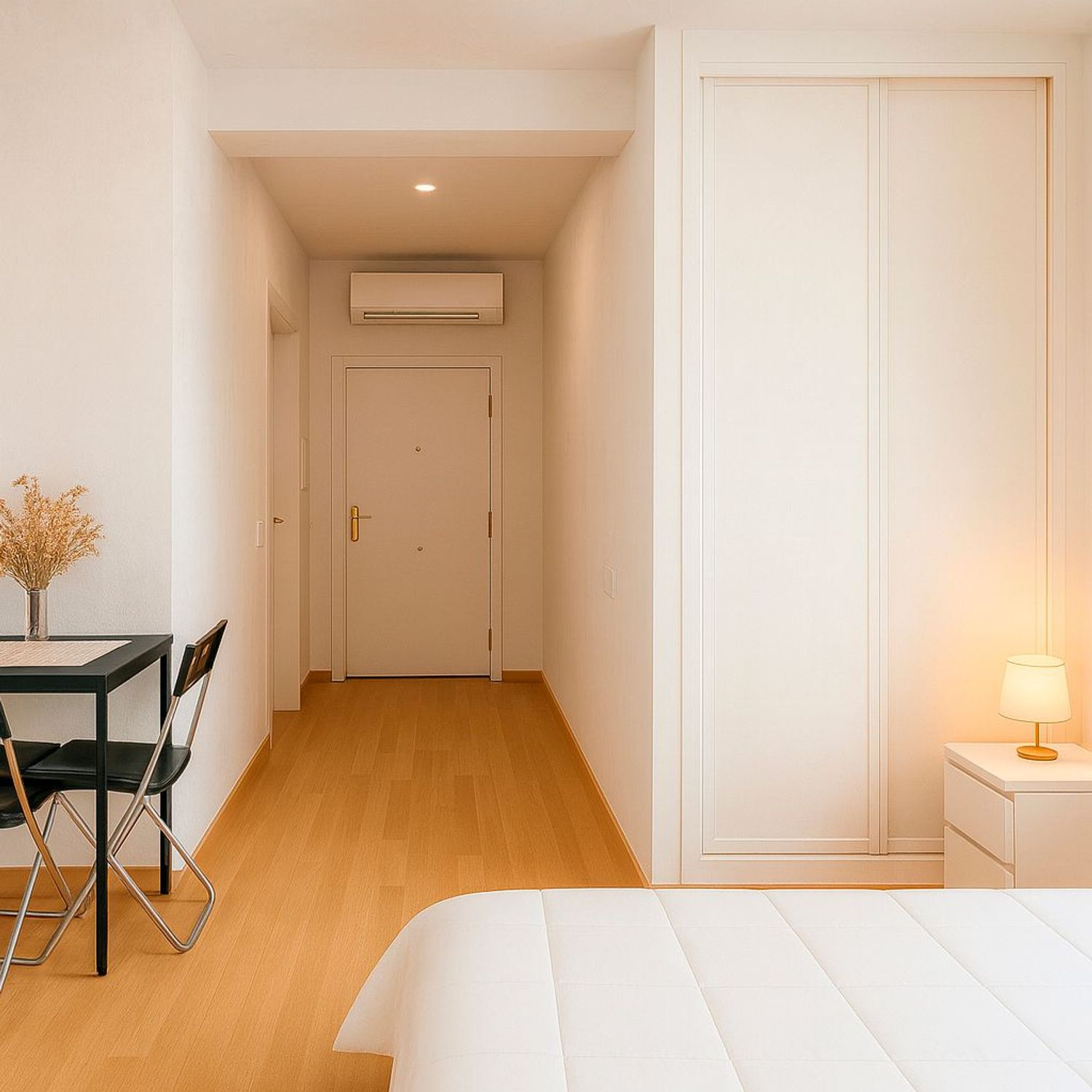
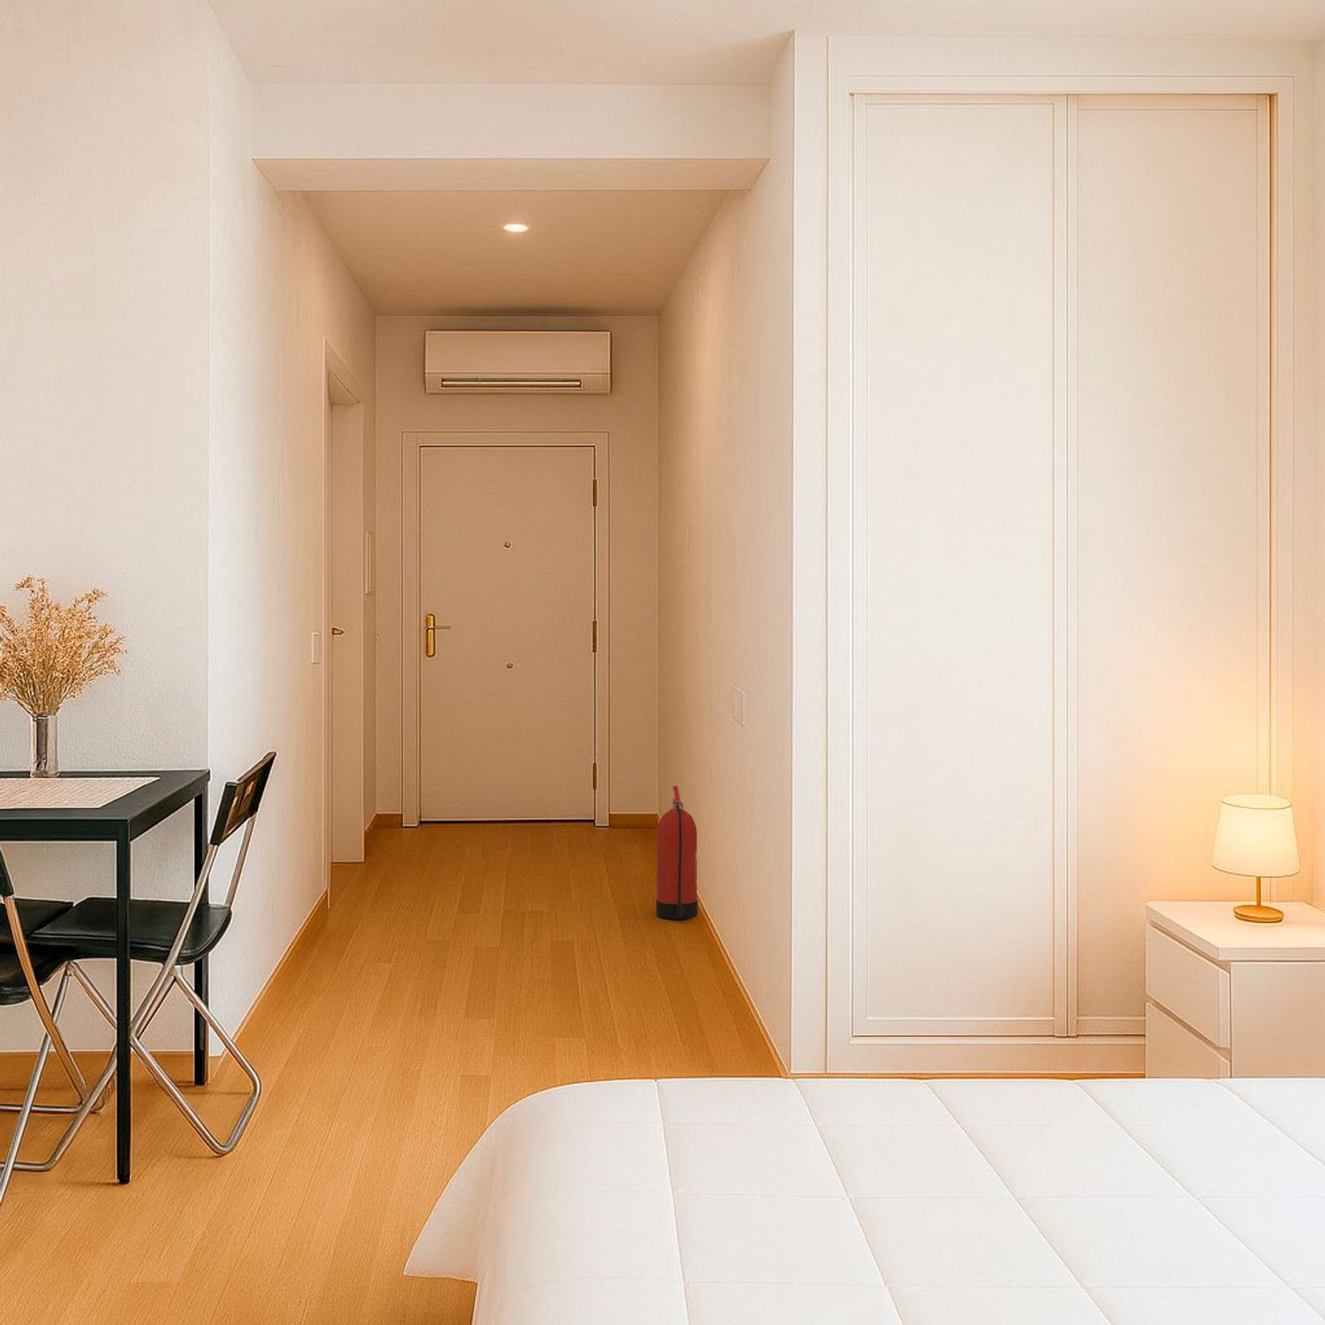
+ fire extinguisher [655,785,699,921]
